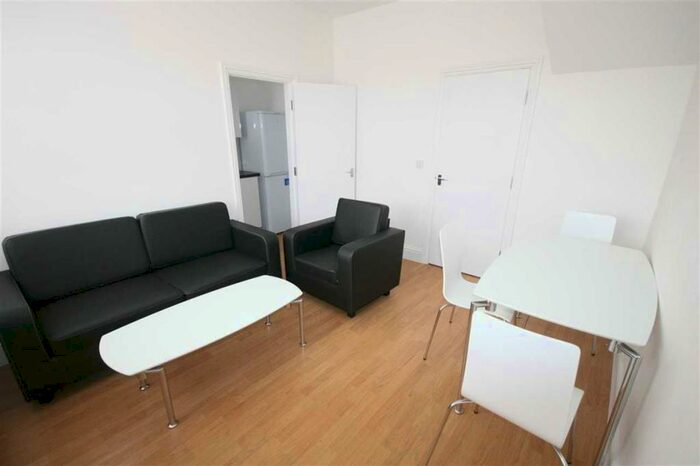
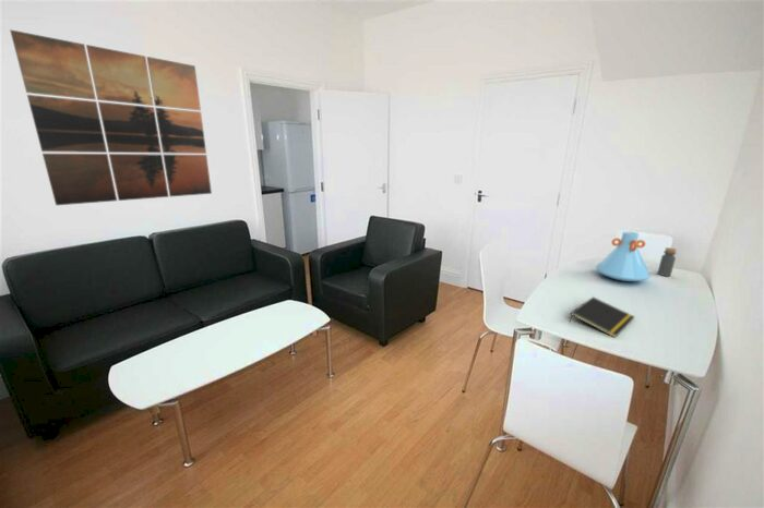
+ vase [595,230,652,282]
+ bottle [656,246,678,277]
+ notepad [569,295,636,339]
+ wall art [9,28,213,206]
